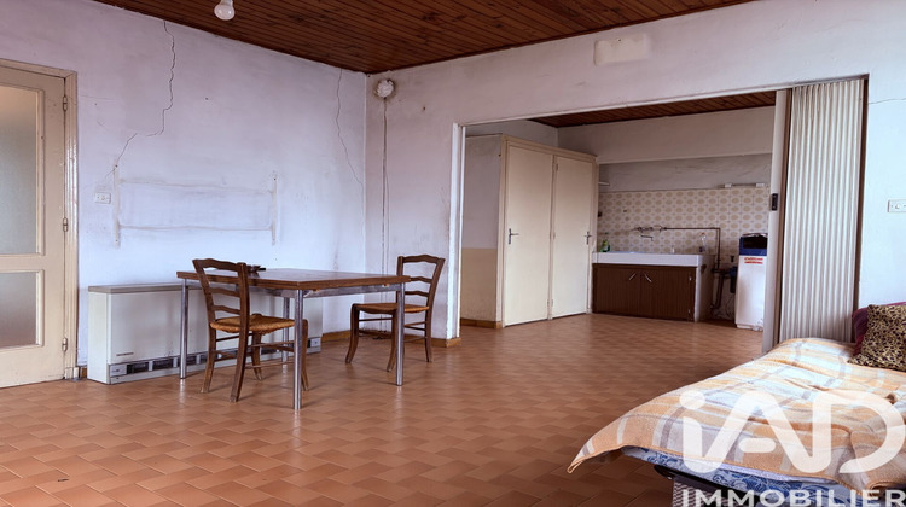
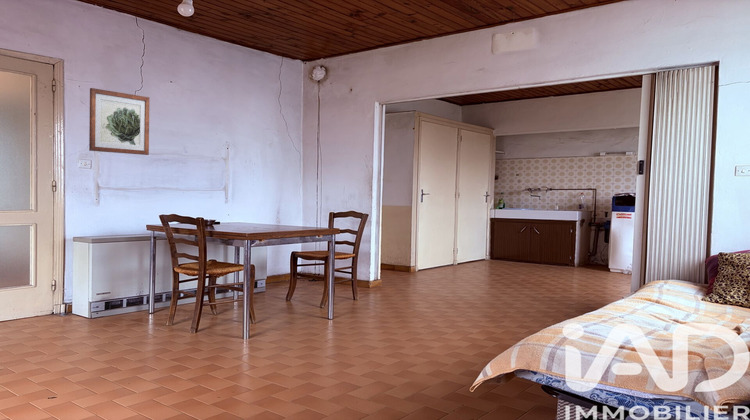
+ wall art [88,87,151,156]
